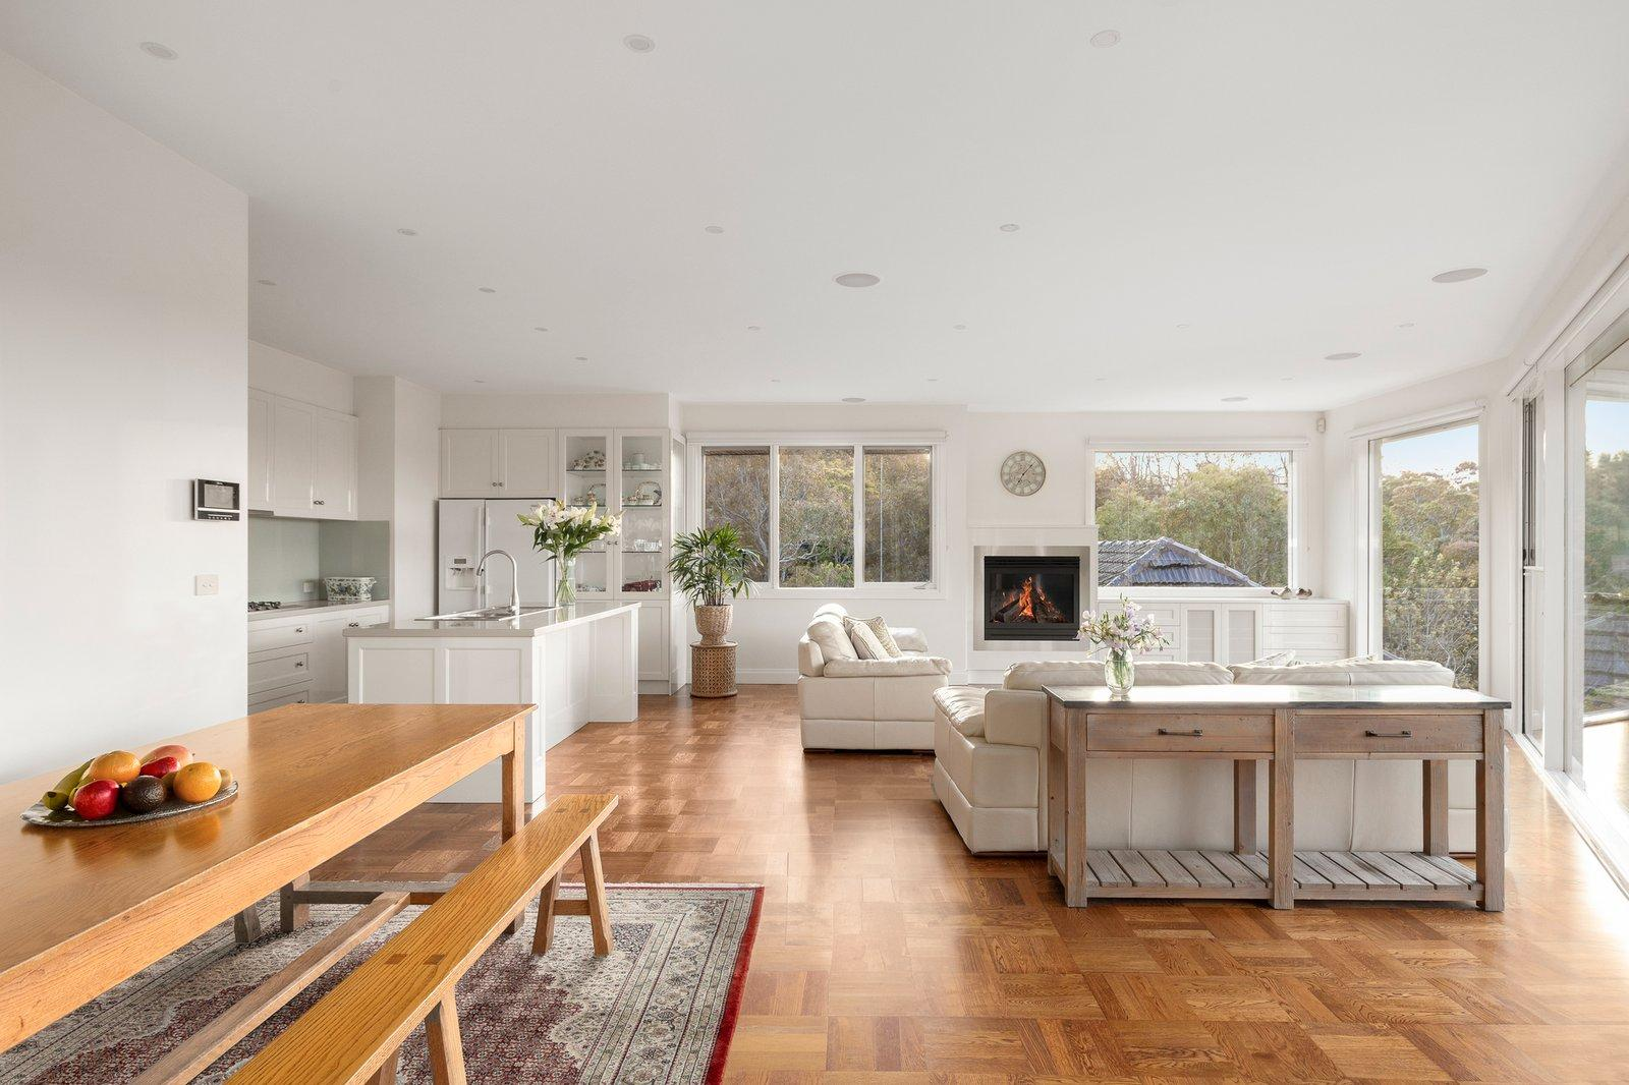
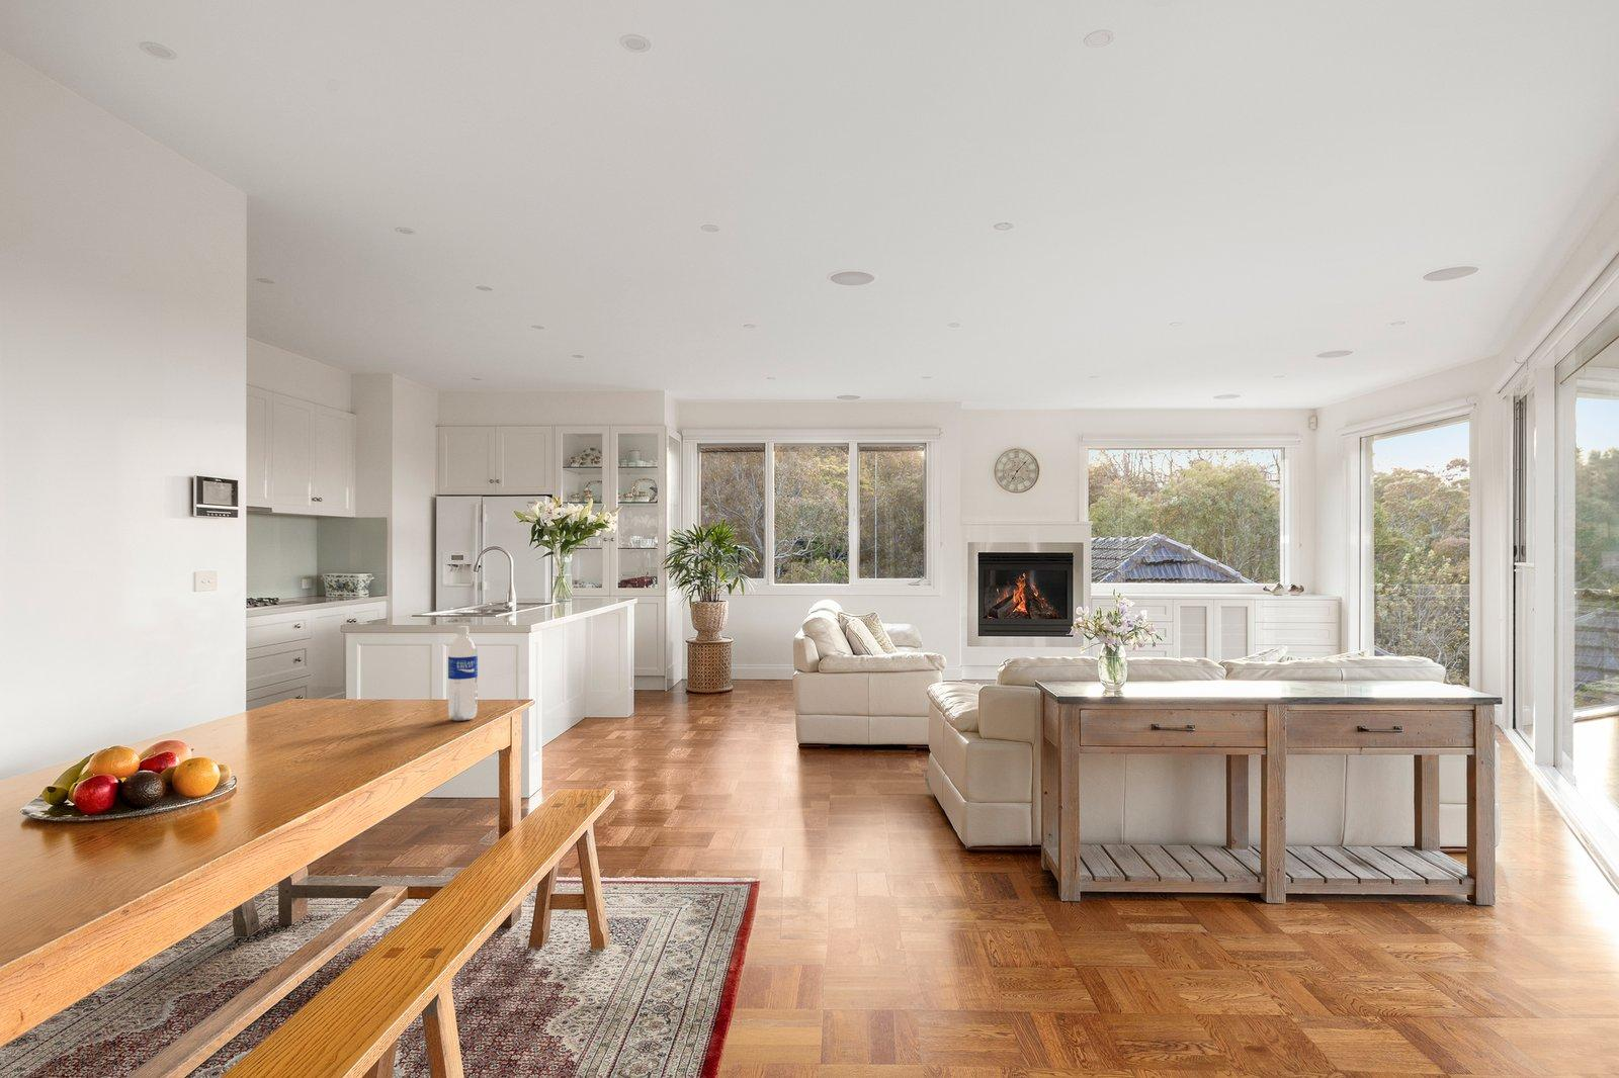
+ water bottle [448,624,479,722]
